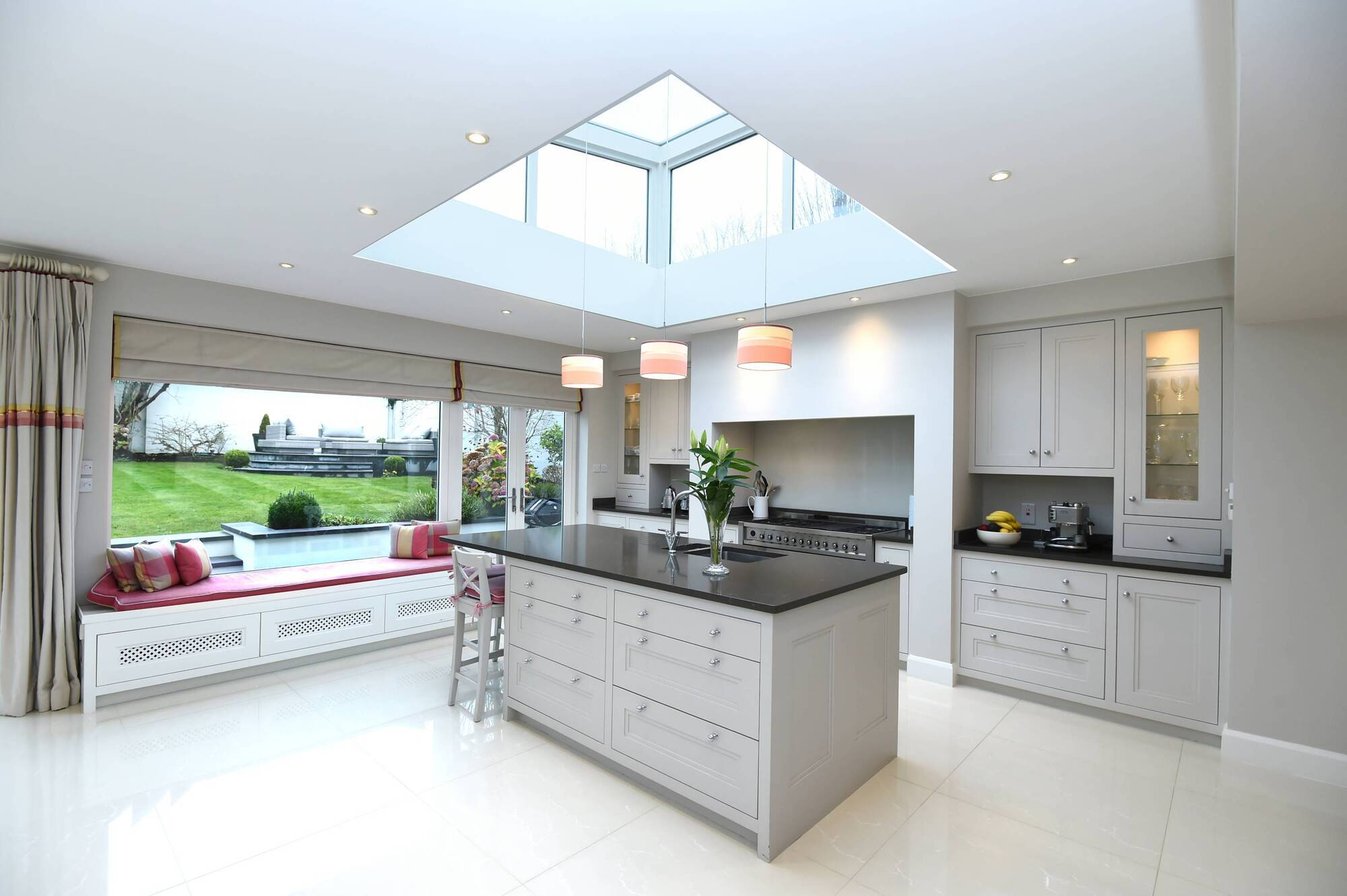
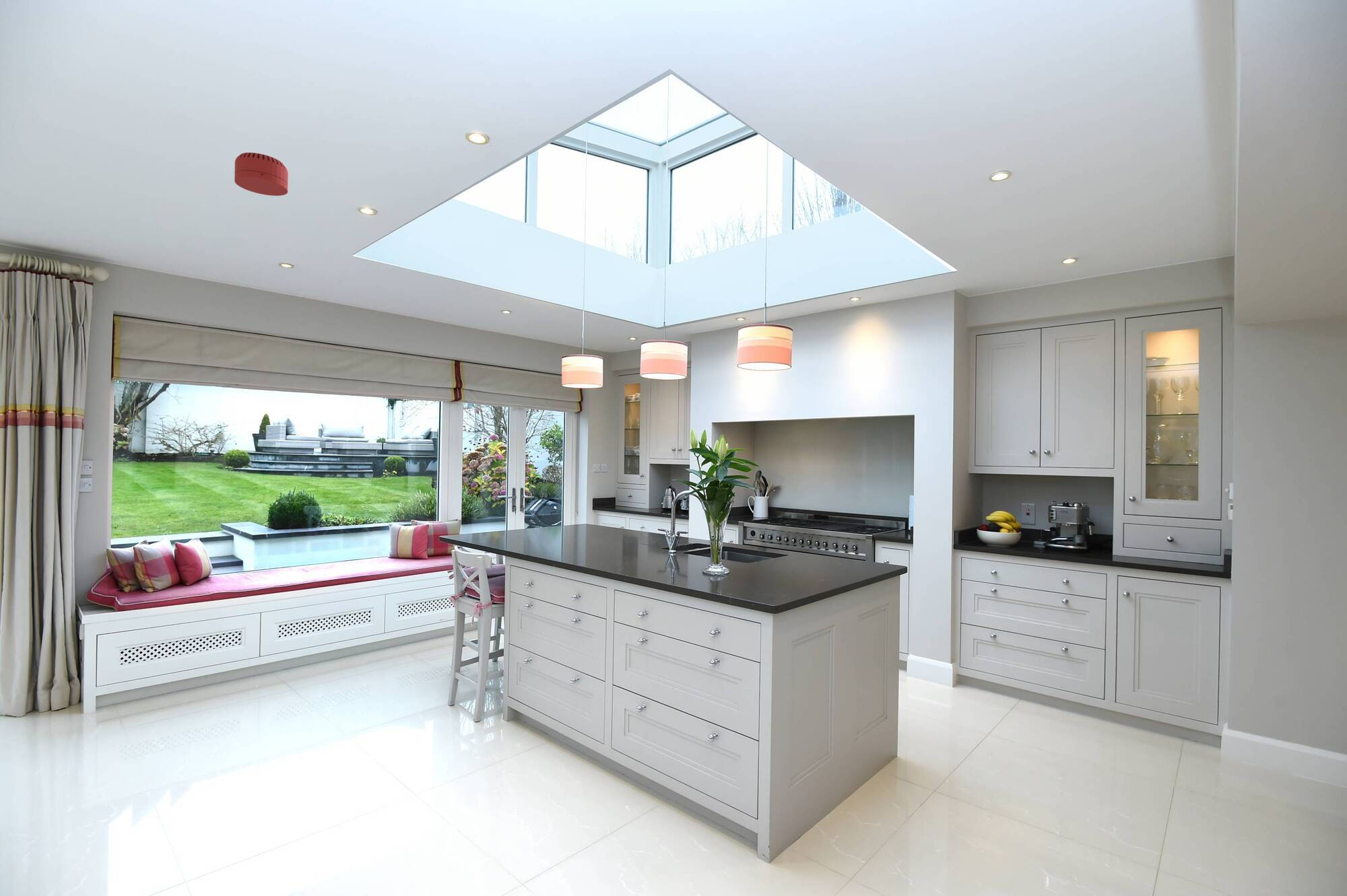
+ smoke detector [234,152,289,197]
